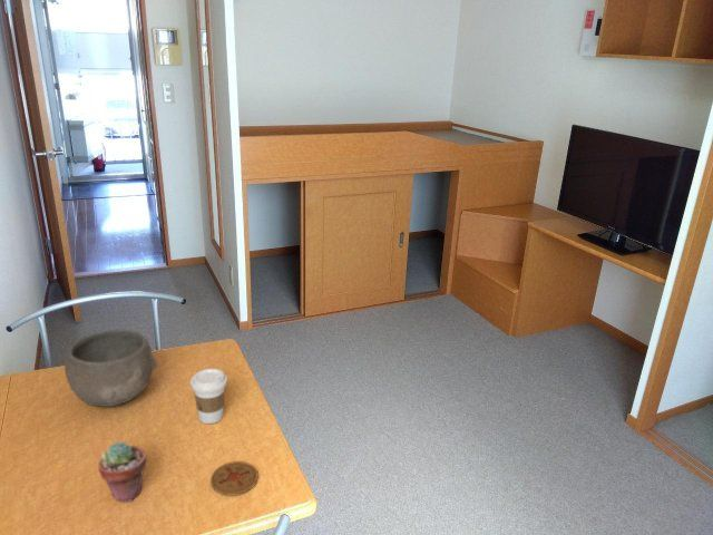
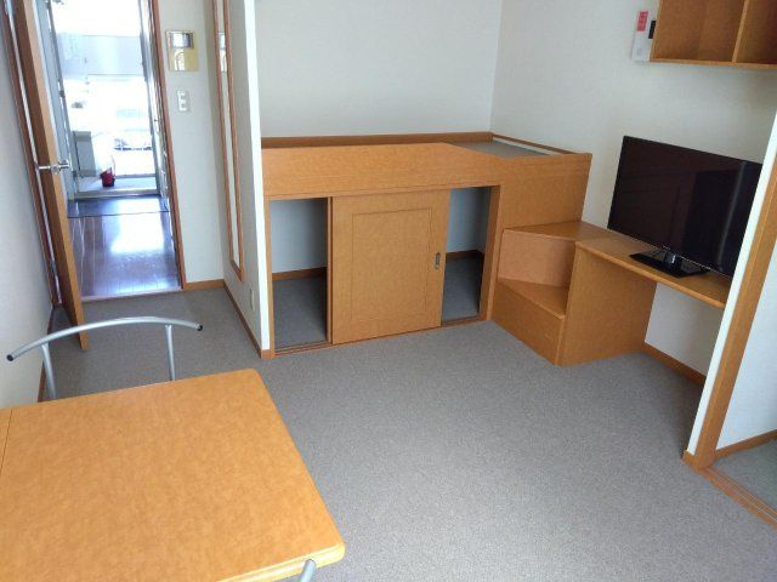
- coaster [209,460,258,497]
- coffee cup [189,368,228,425]
- potted succulent [97,440,147,504]
- bowl [64,329,158,408]
